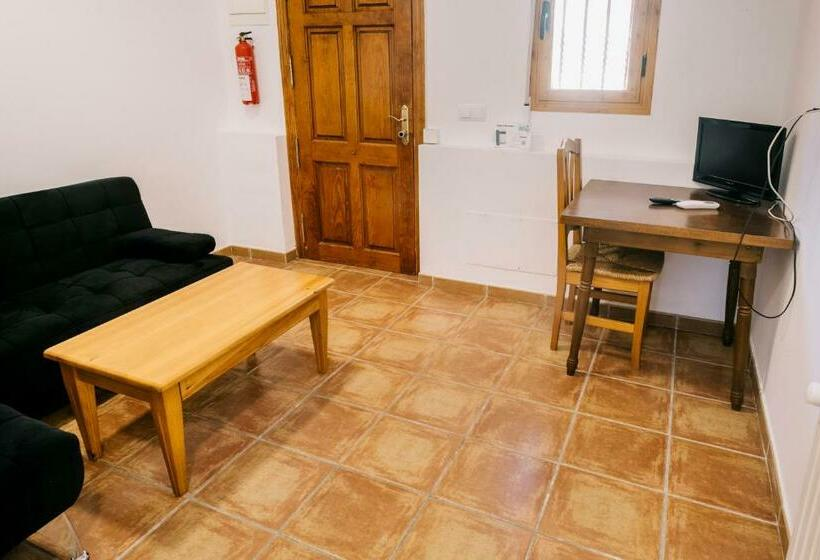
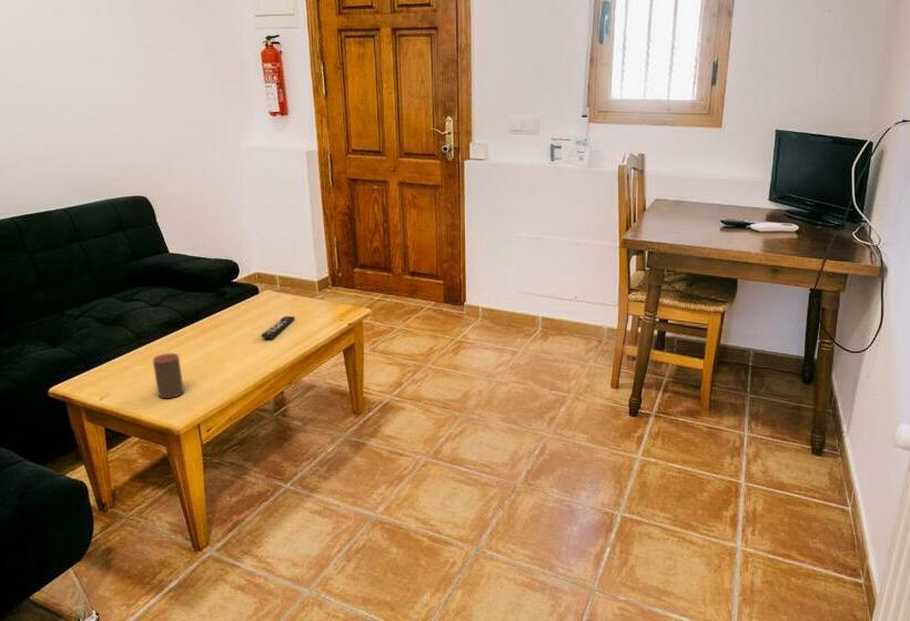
+ remote control [261,315,296,339]
+ cup [152,353,185,399]
